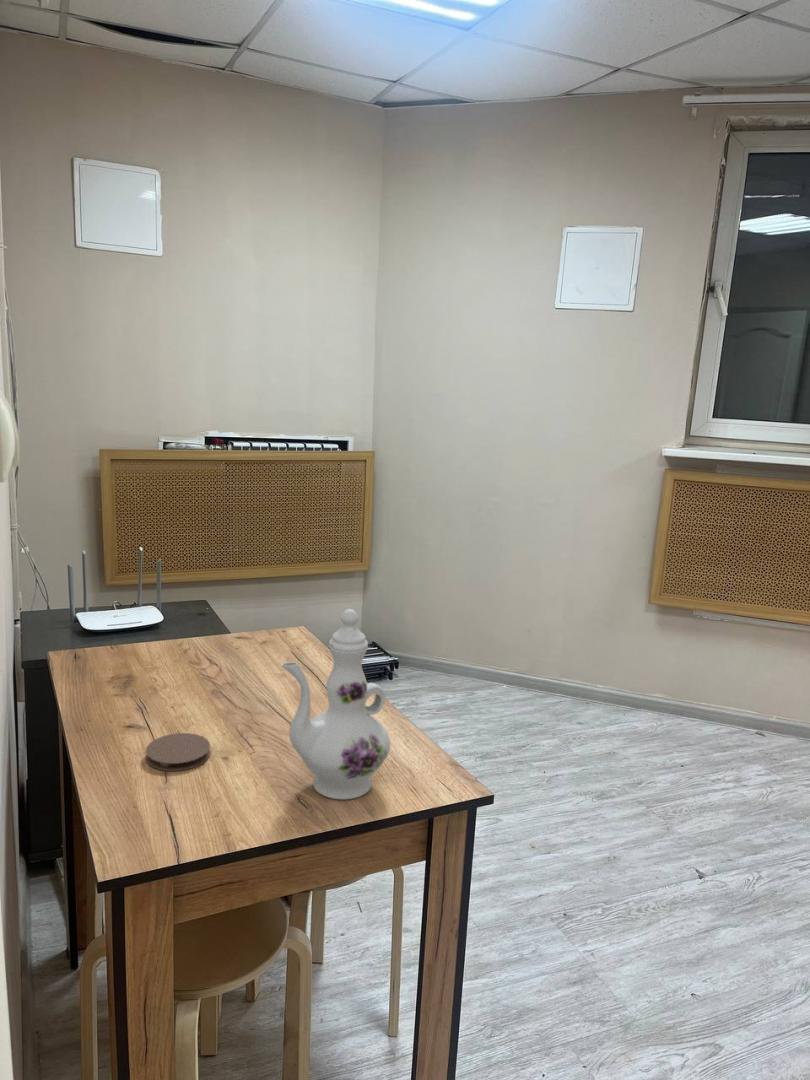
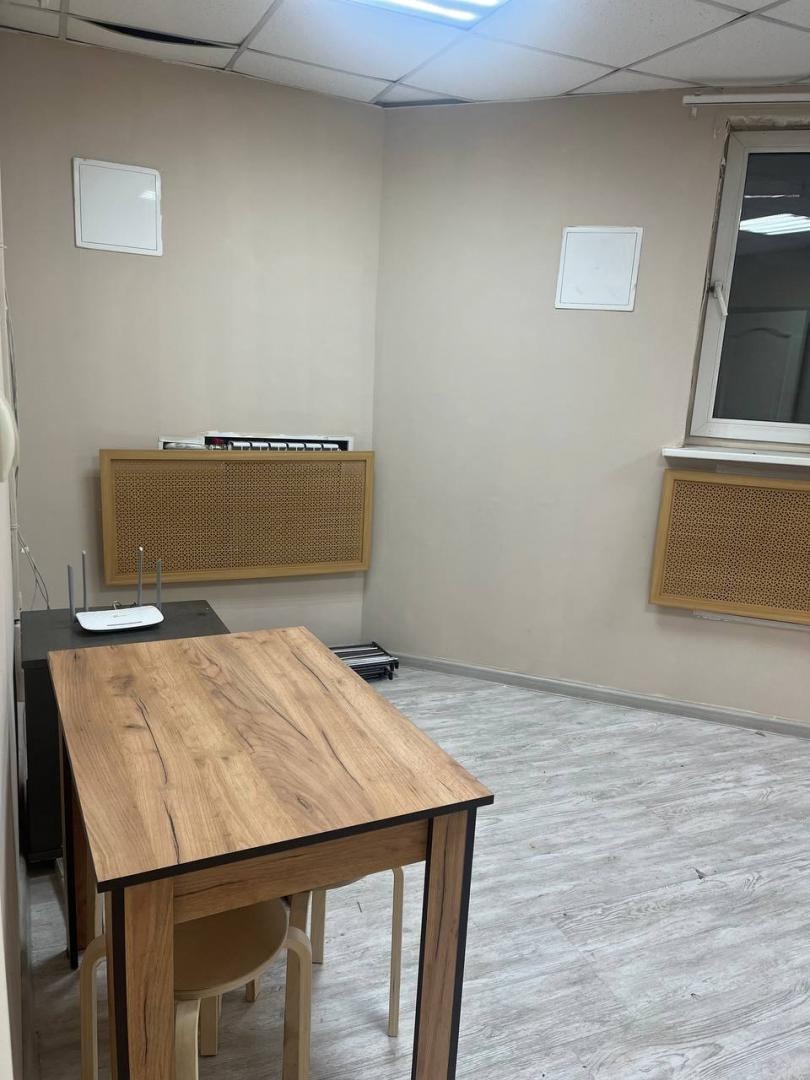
- coaster [145,732,211,772]
- chinaware [280,608,391,801]
